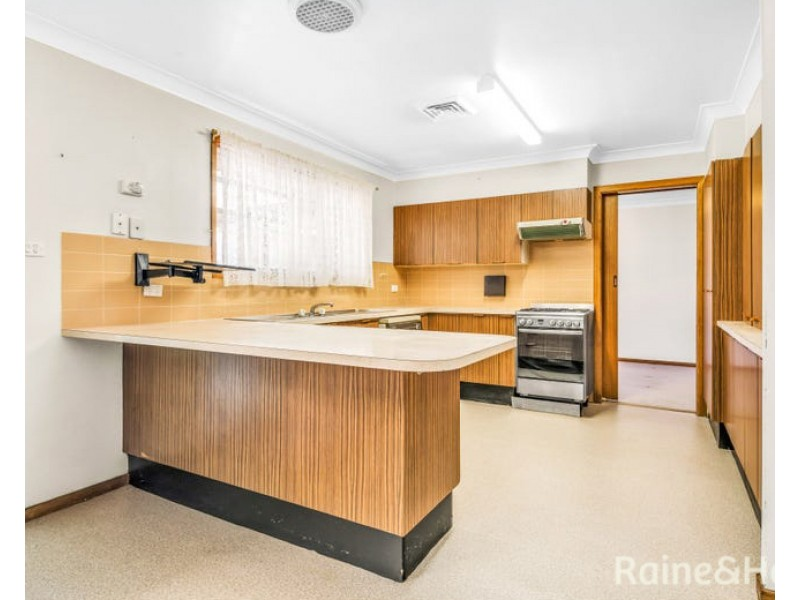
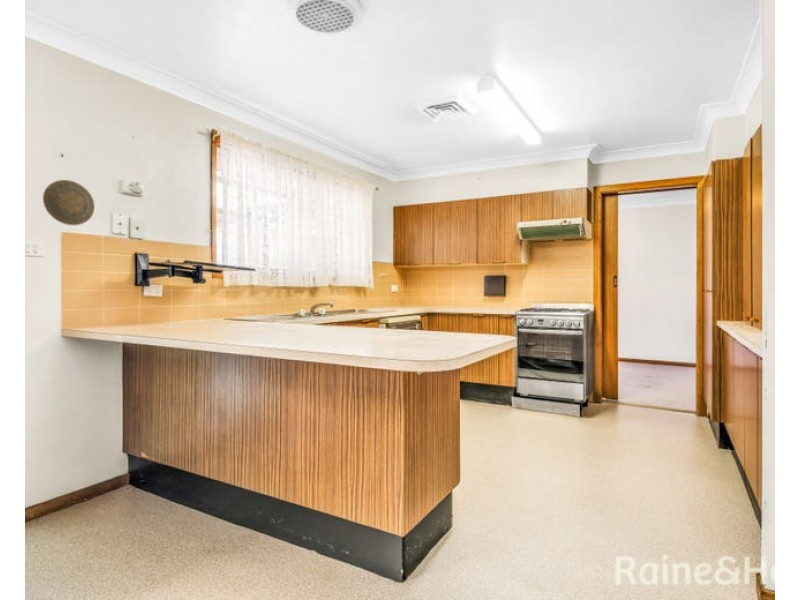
+ decorative plate [42,179,96,226]
